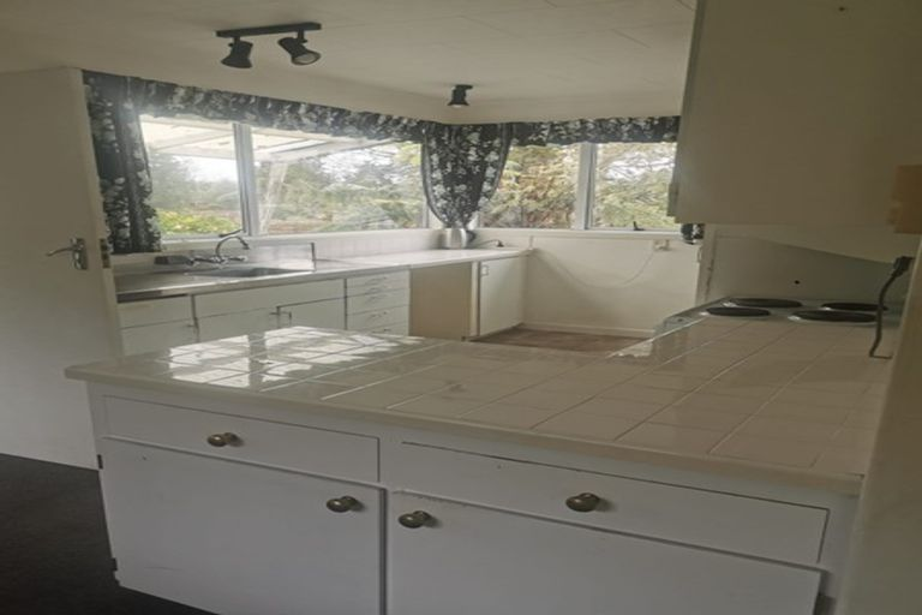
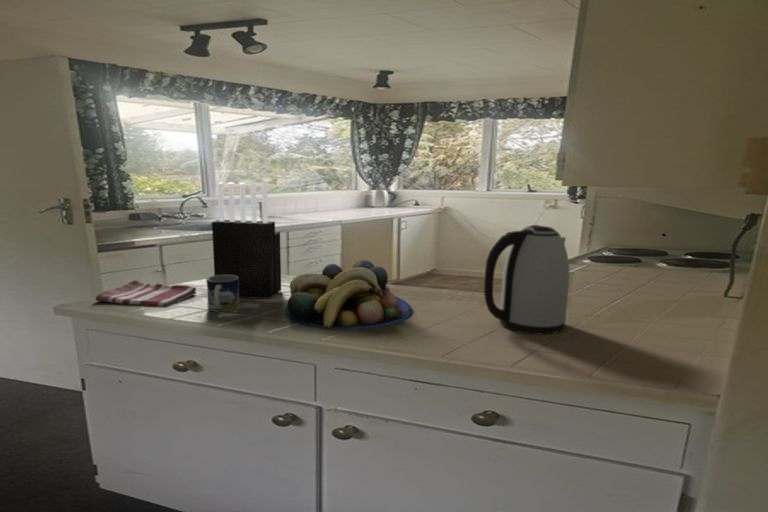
+ fruit bowl [284,259,413,330]
+ knife block [211,181,282,300]
+ dish towel [95,279,198,308]
+ kettle [483,224,570,336]
+ mug [206,275,241,313]
